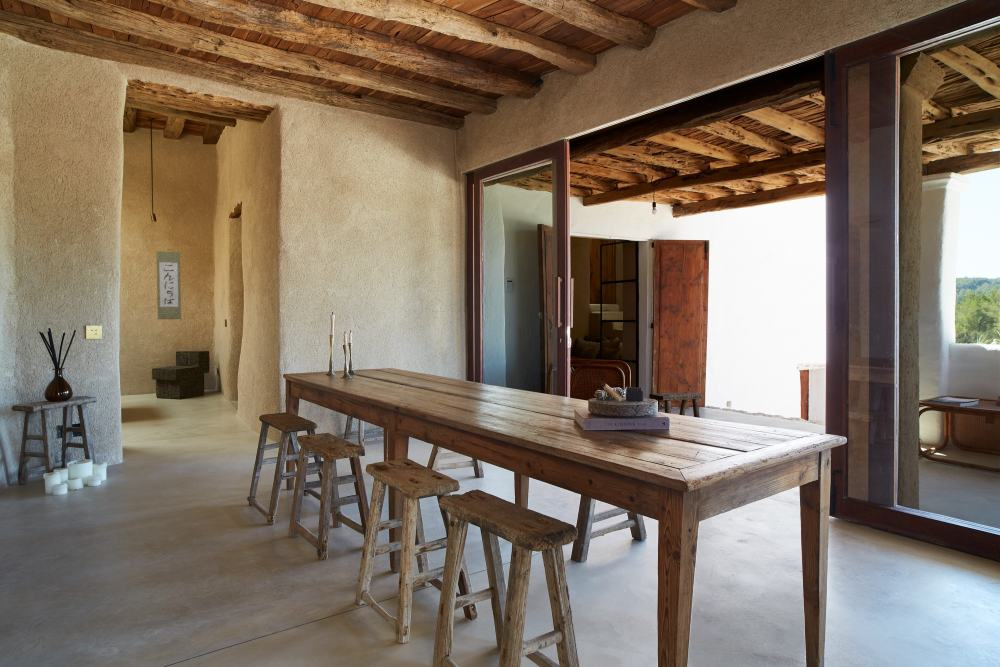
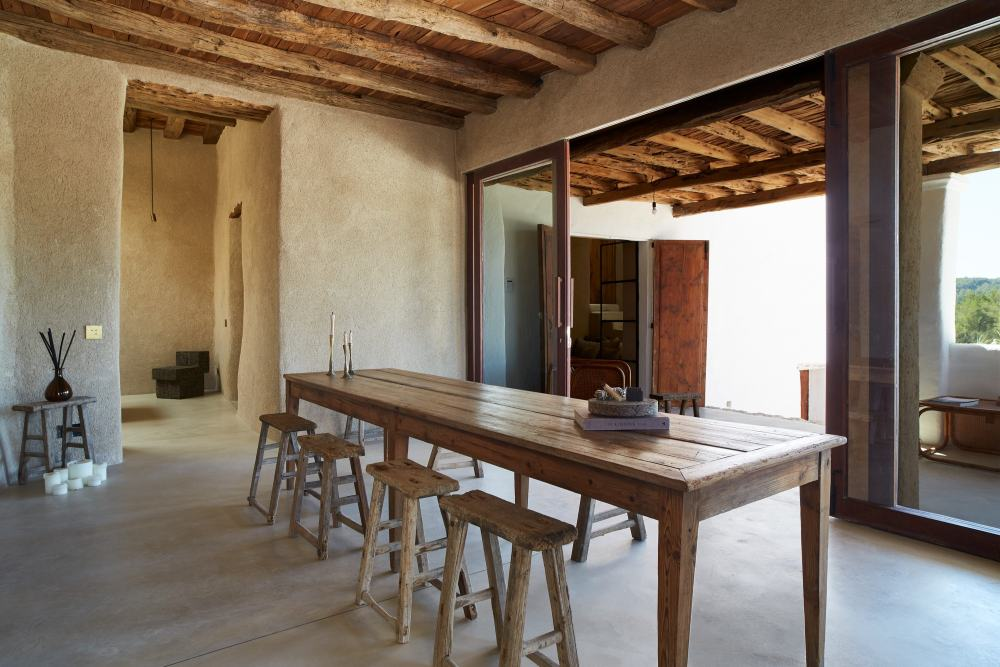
- wall scroll [155,248,182,320]
